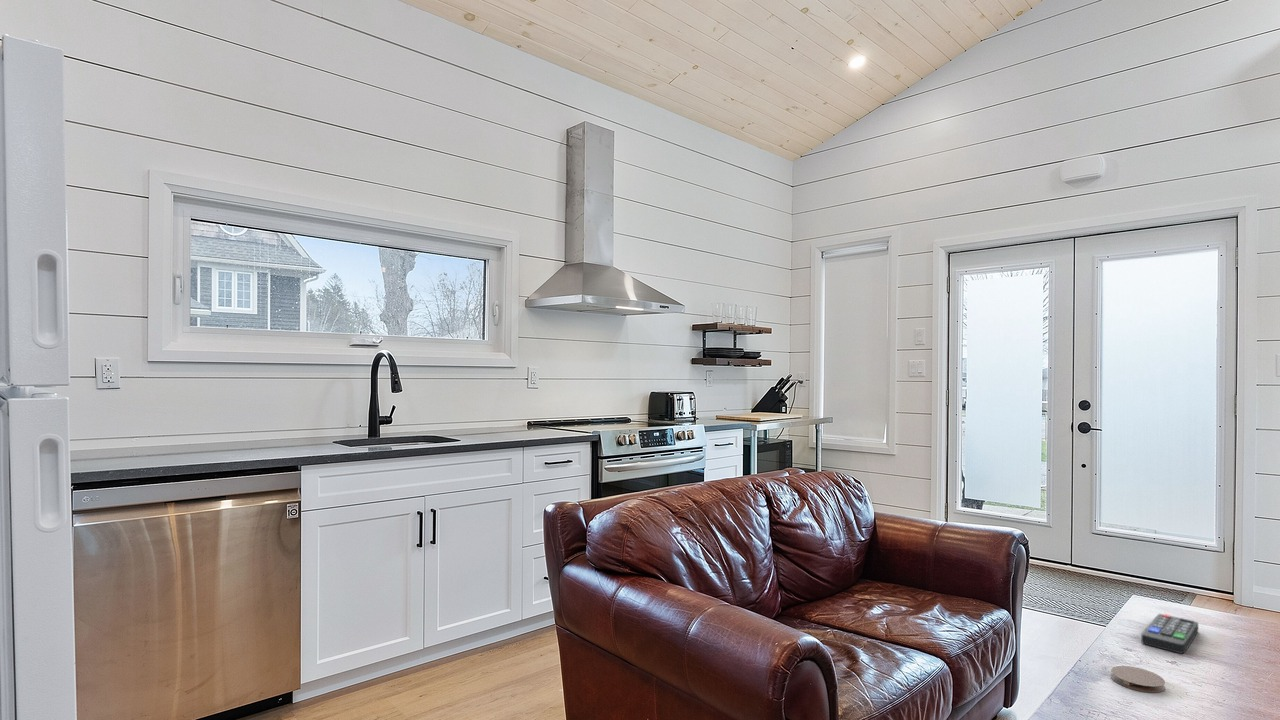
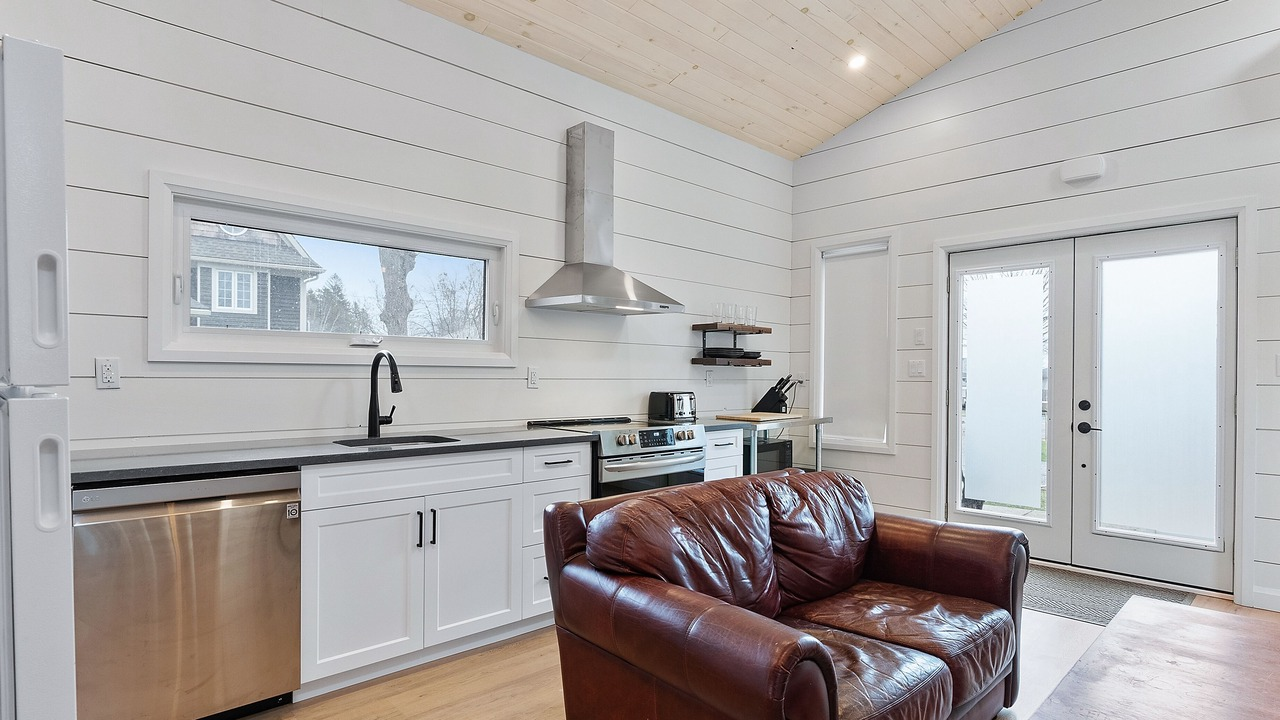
- remote control [1140,613,1199,655]
- coaster [1110,665,1166,694]
